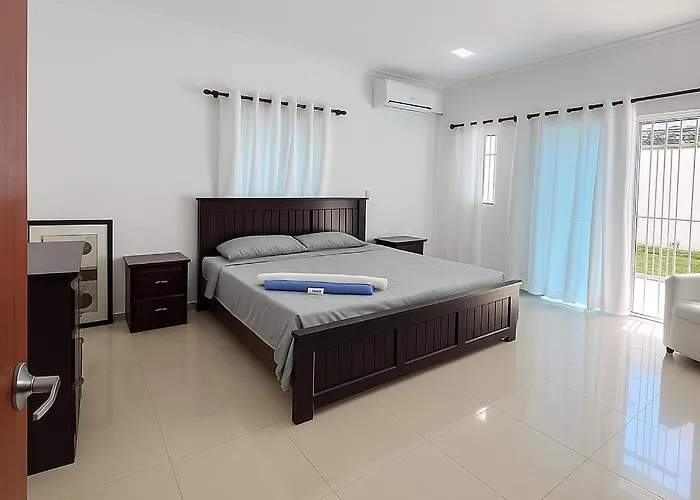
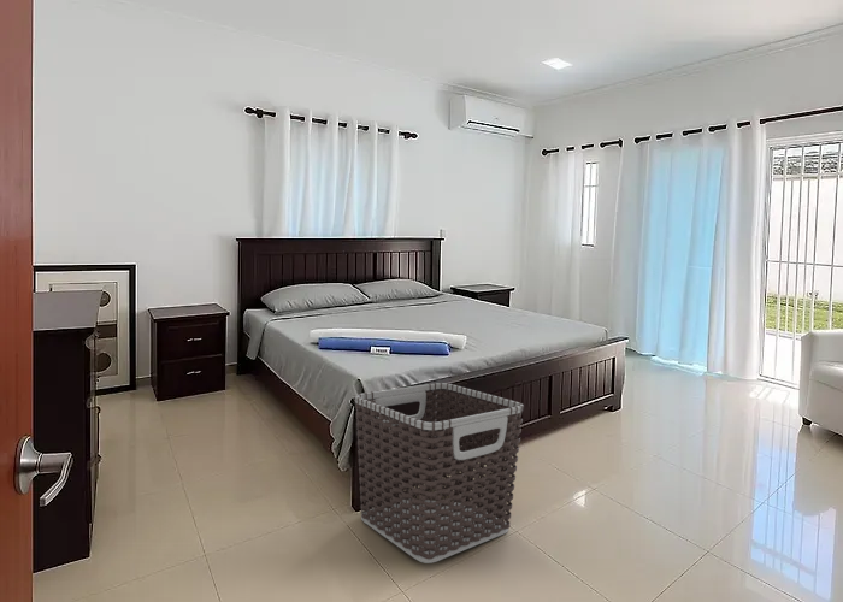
+ clothes hamper [353,382,524,565]
